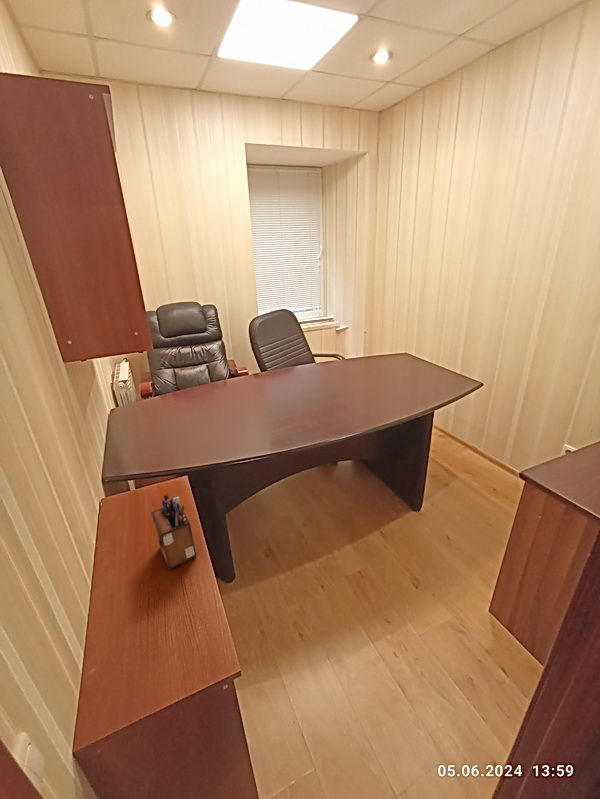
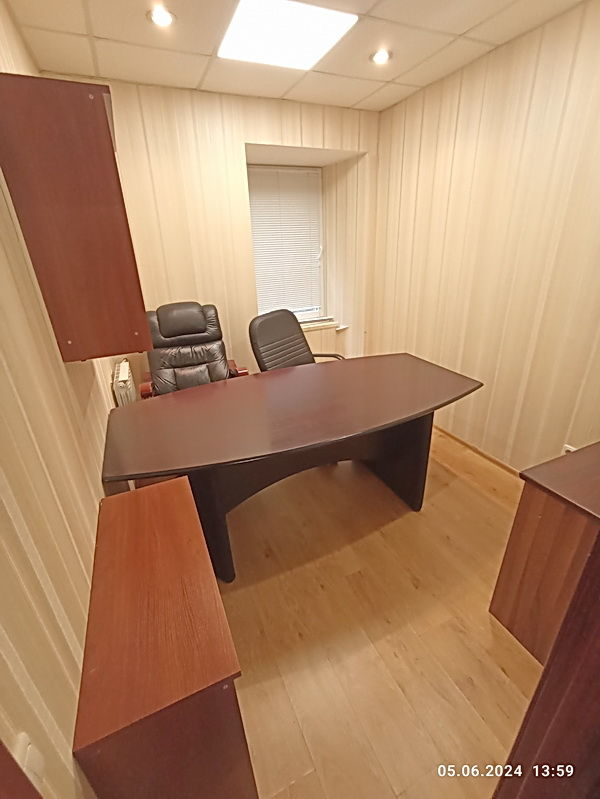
- desk organizer [150,492,197,570]
